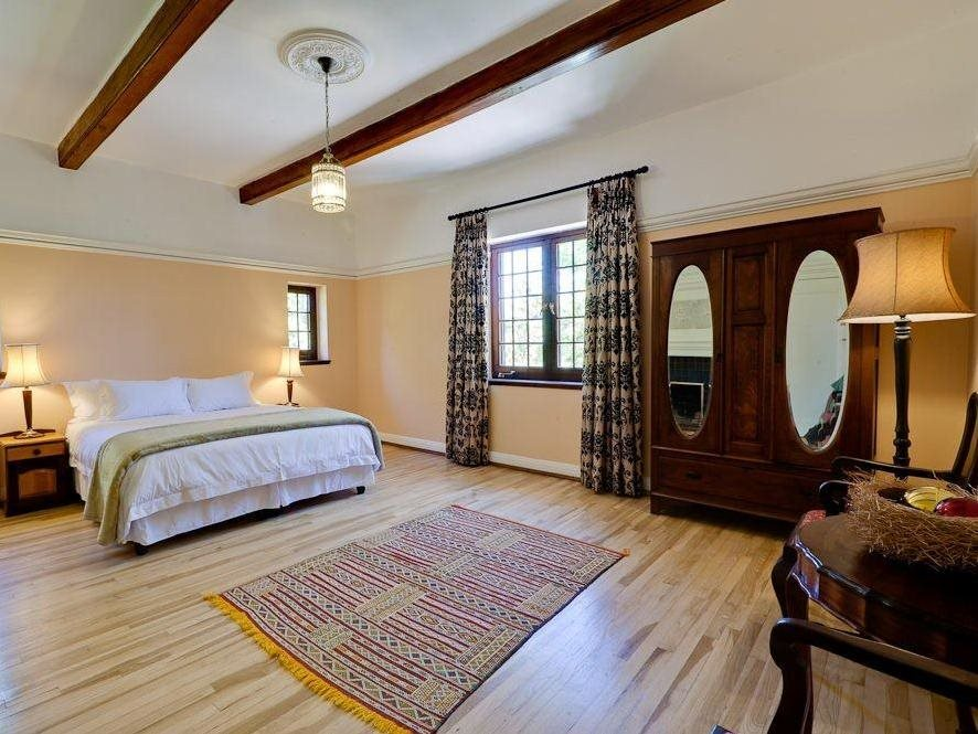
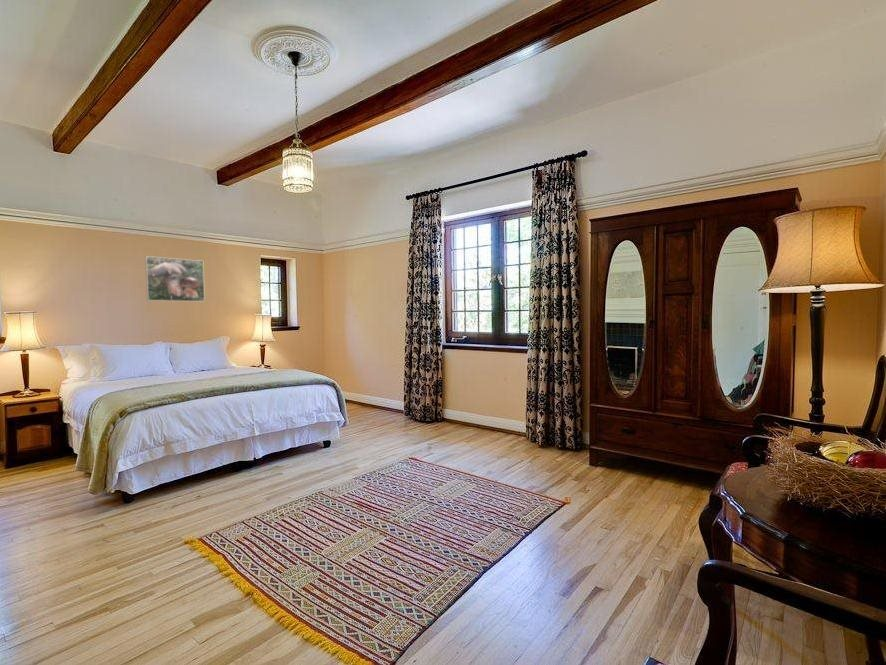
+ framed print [144,255,206,303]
